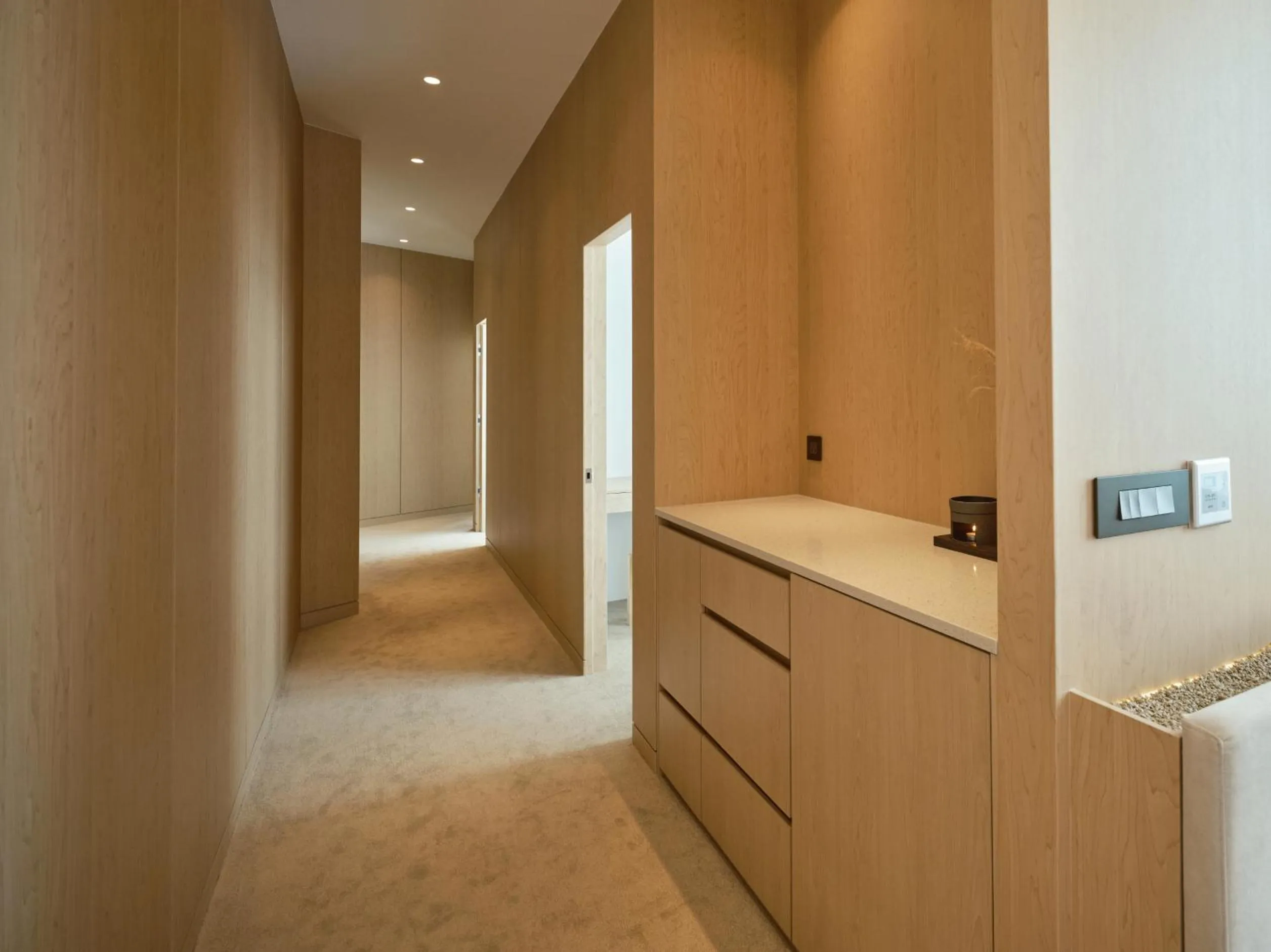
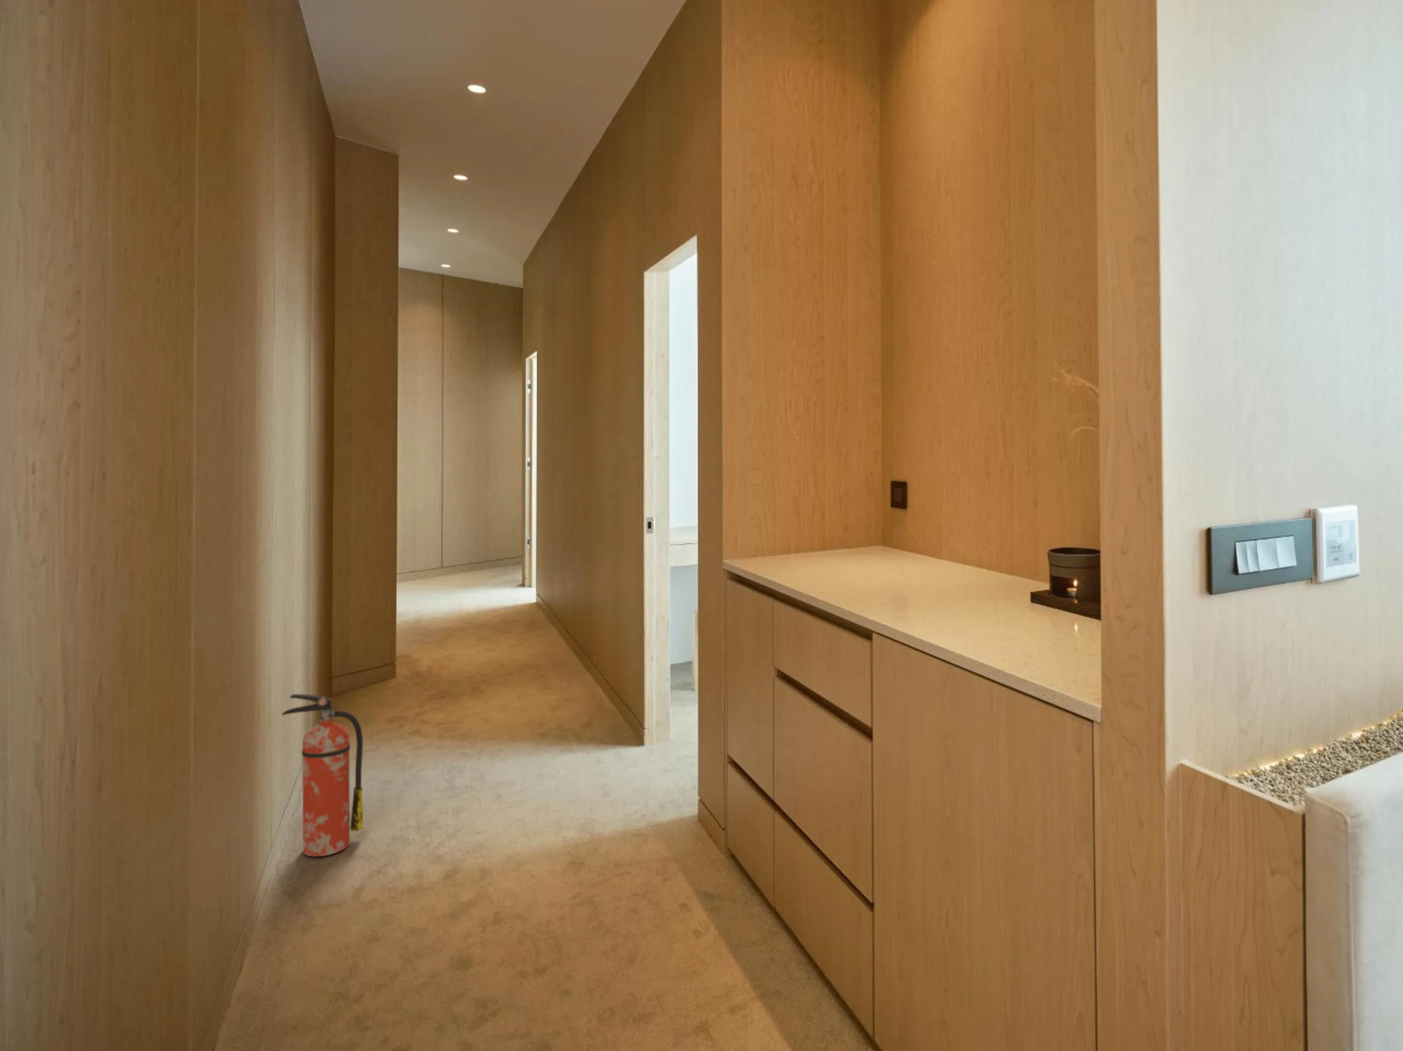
+ fire extinguisher [281,693,363,857]
